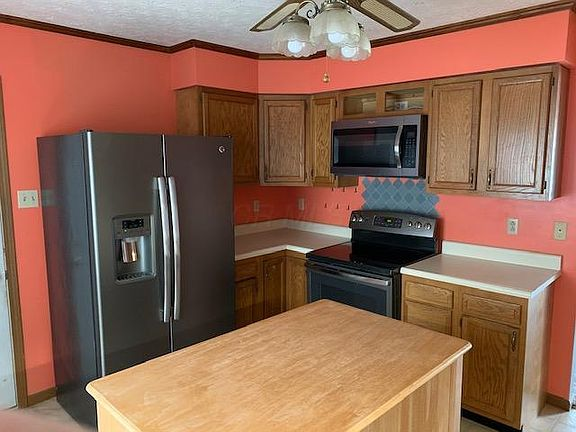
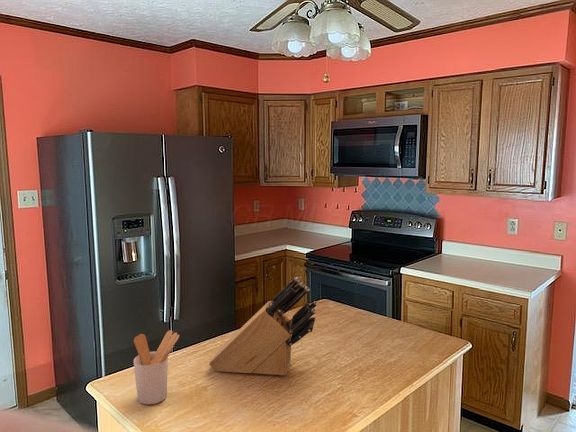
+ knife block [208,276,318,376]
+ utensil holder [133,329,180,405]
